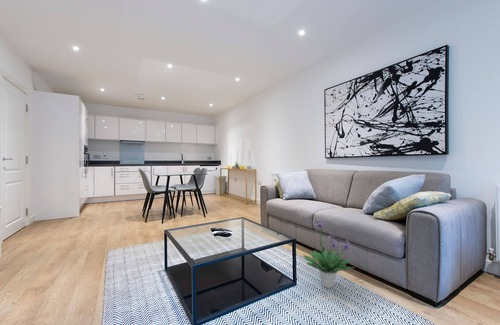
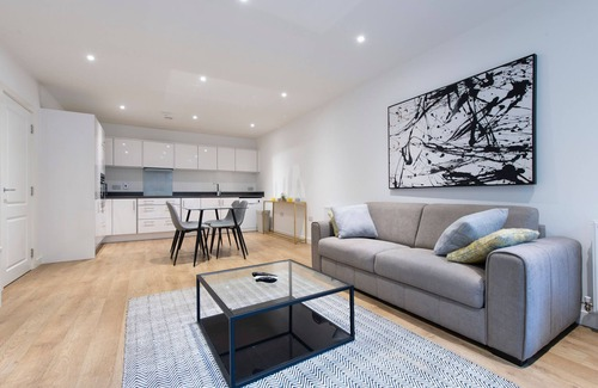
- potted plant [302,218,356,289]
